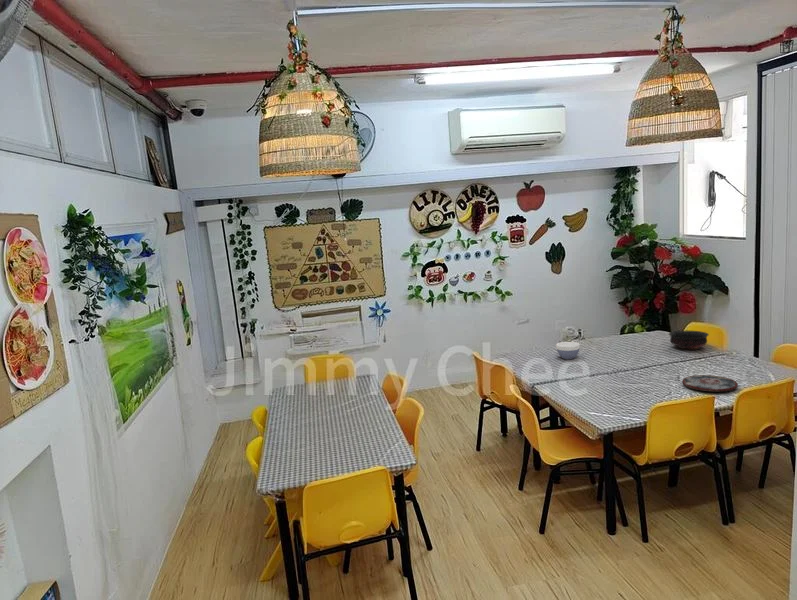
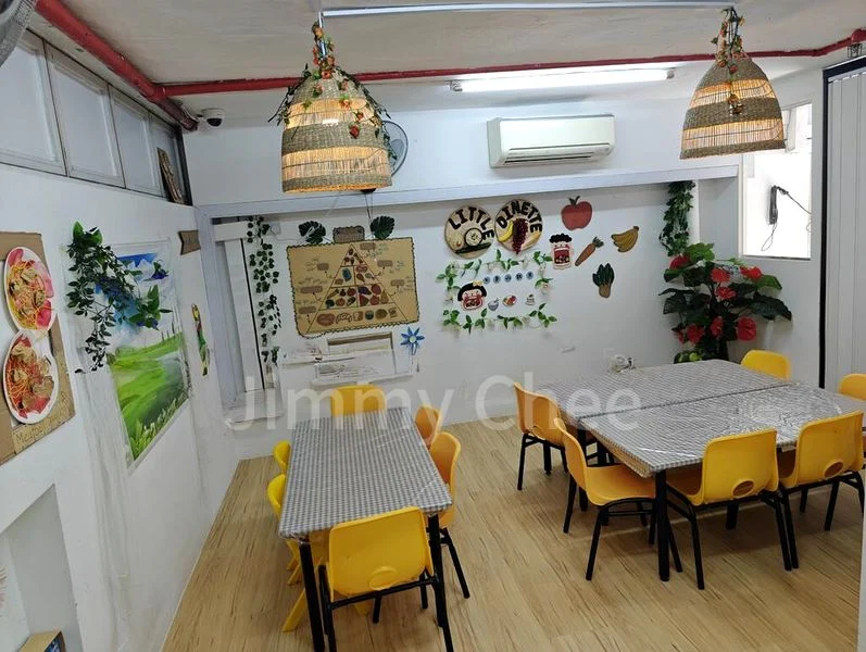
- bowl [555,341,581,360]
- plate [681,374,739,392]
- bowl [668,330,710,350]
